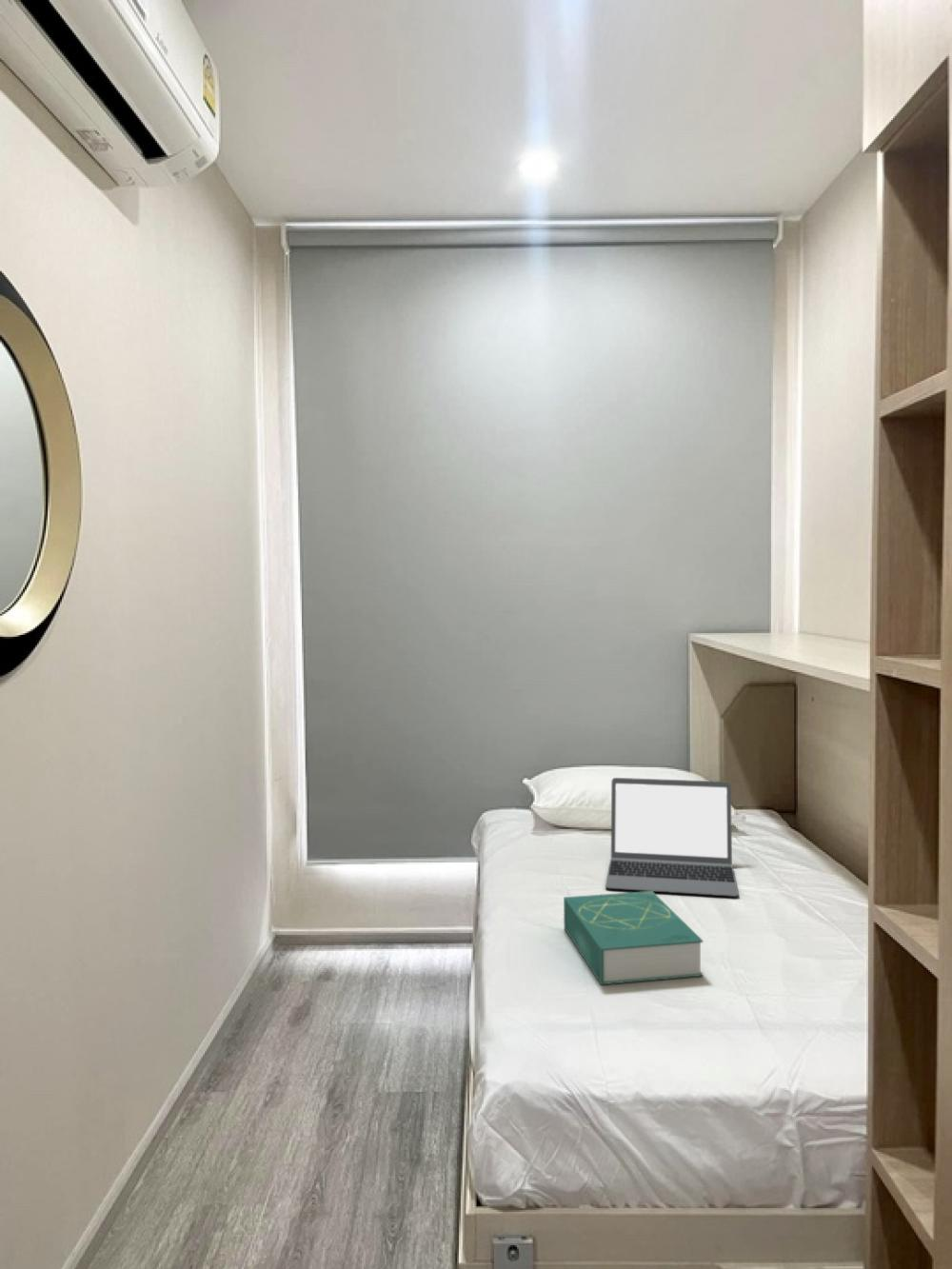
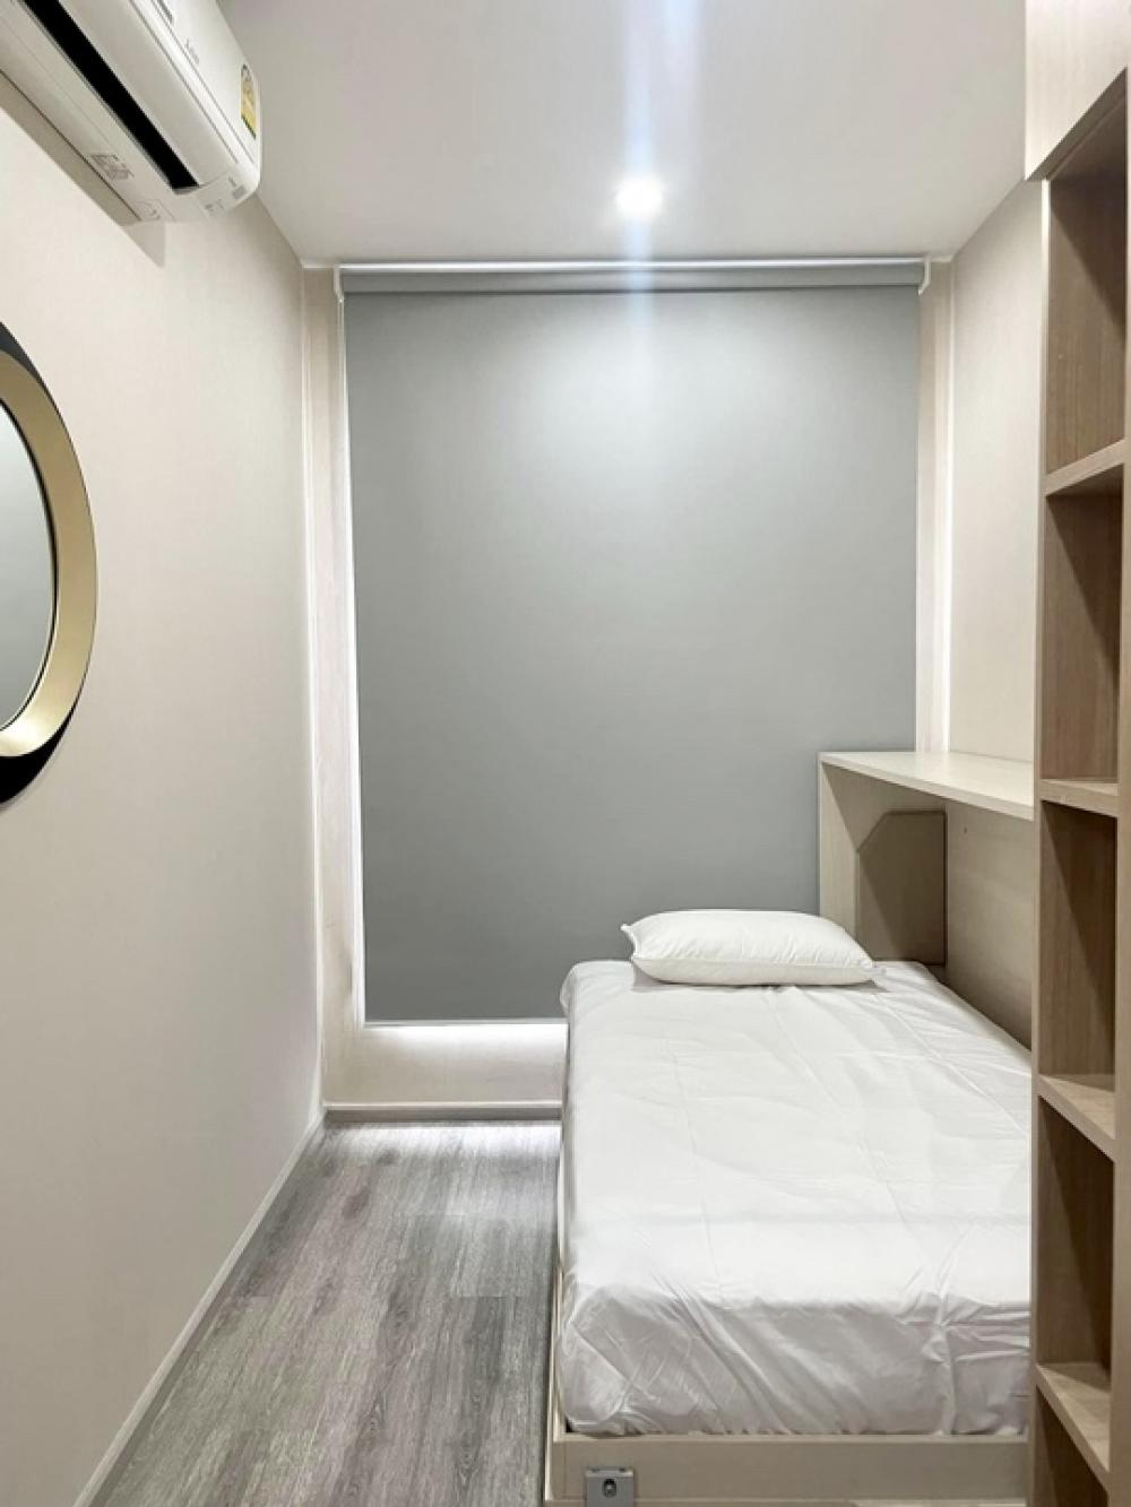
- book [563,891,704,985]
- laptop [605,777,740,898]
